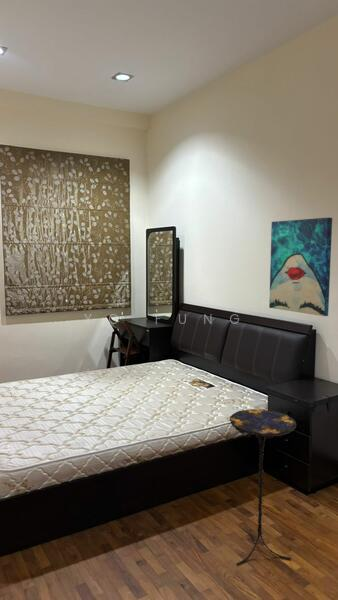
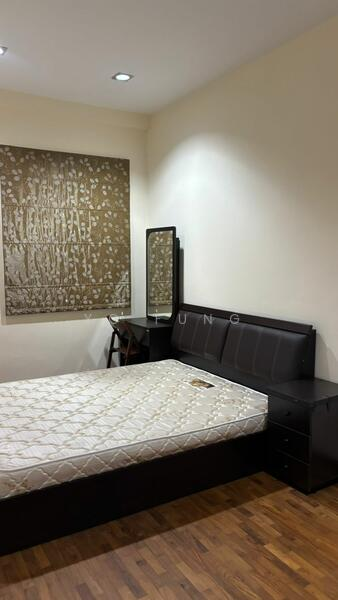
- side table [228,408,297,566]
- wall art [268,216,333,317]
